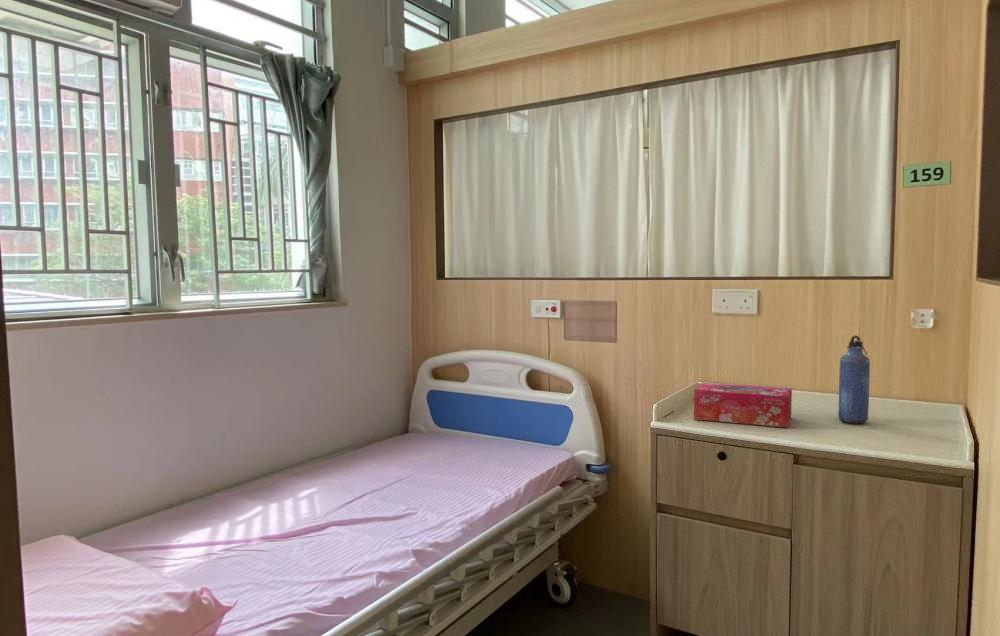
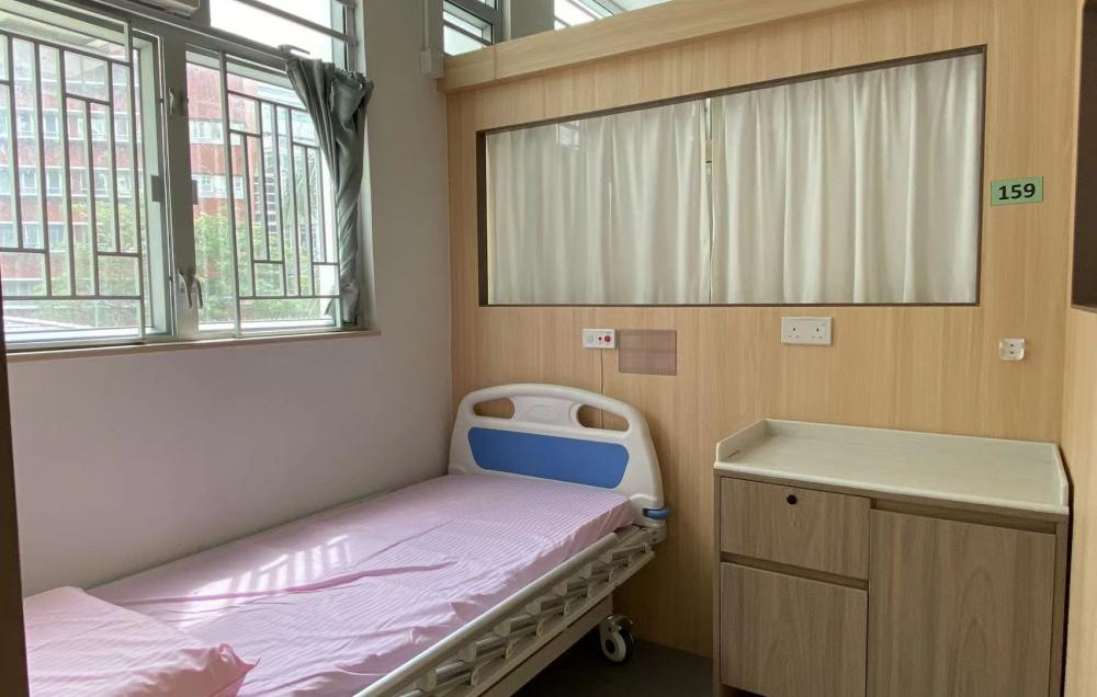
- tissue box [693,382,793,428]
- water bottle [837,335,871,424]
